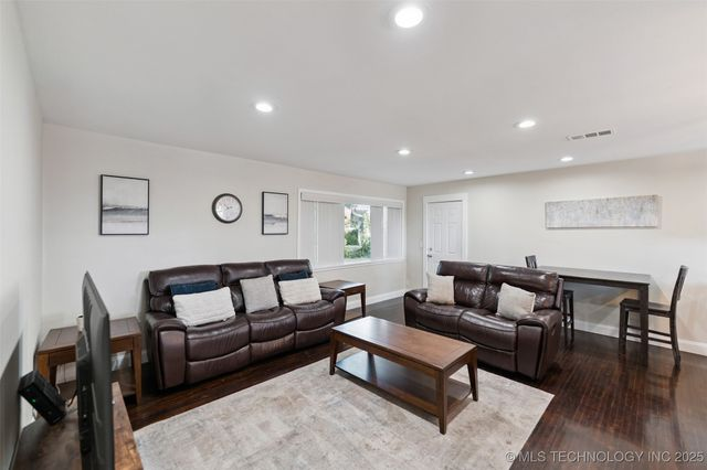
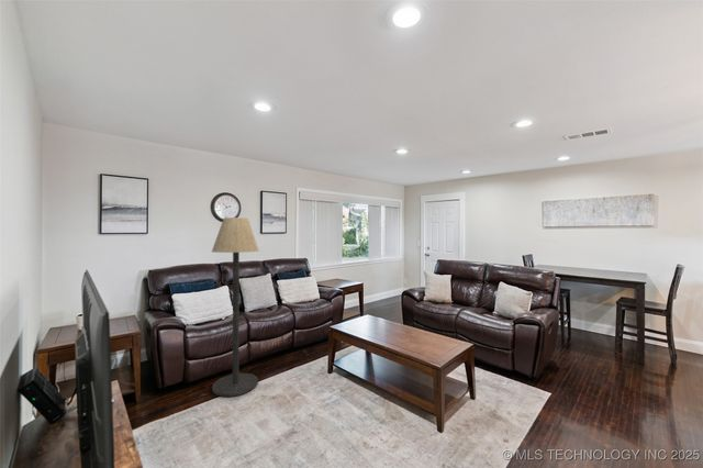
+ floor lamp [211,216,260,398]
